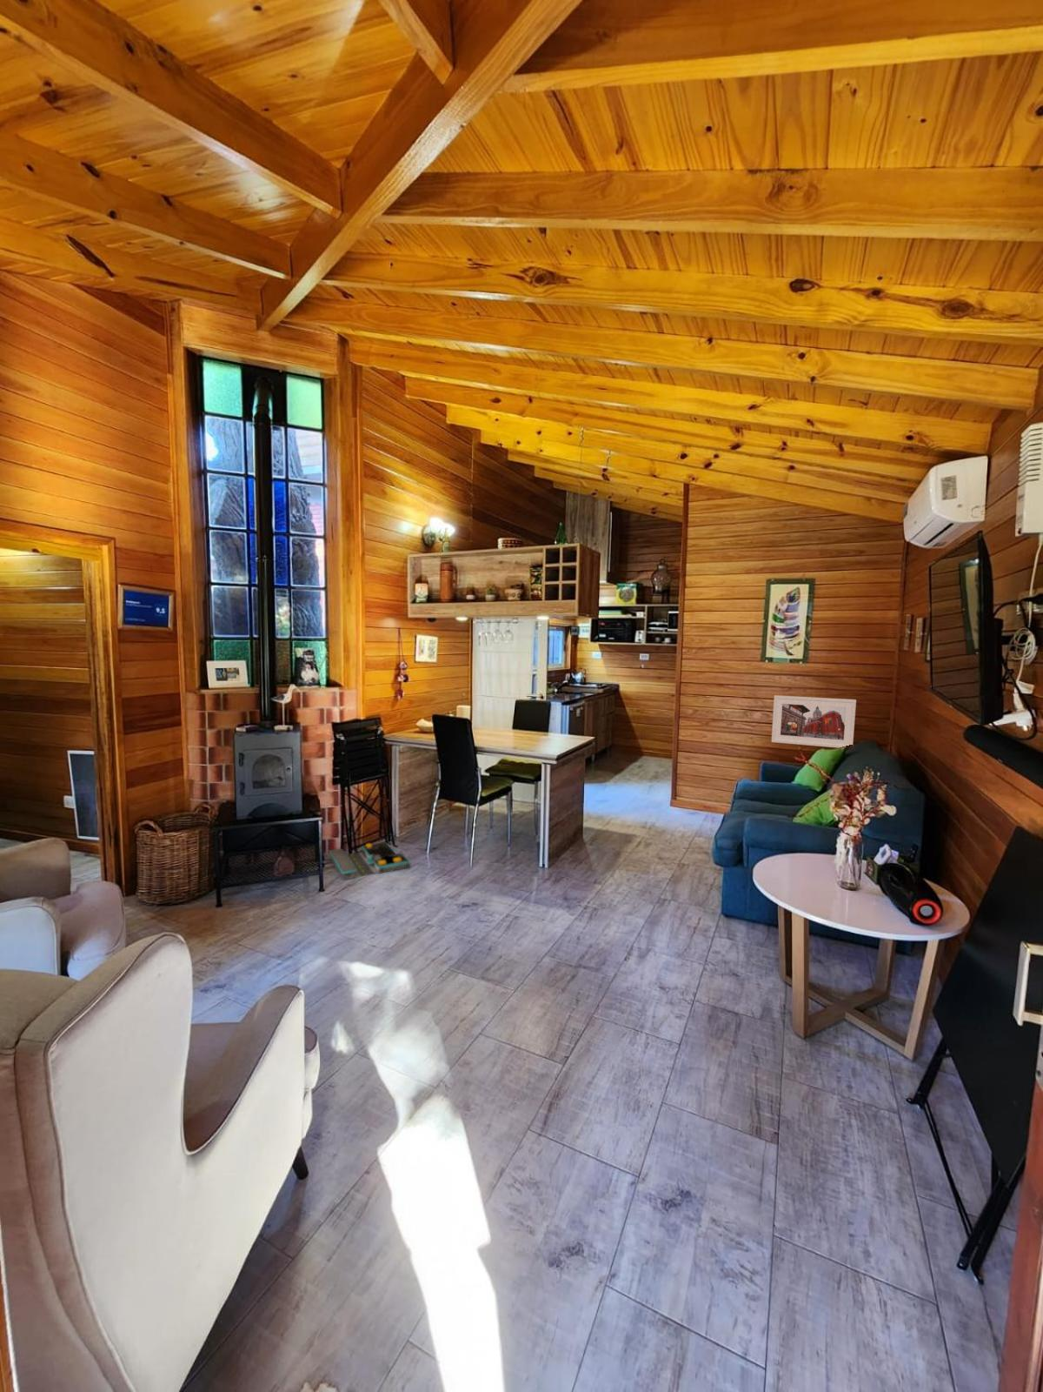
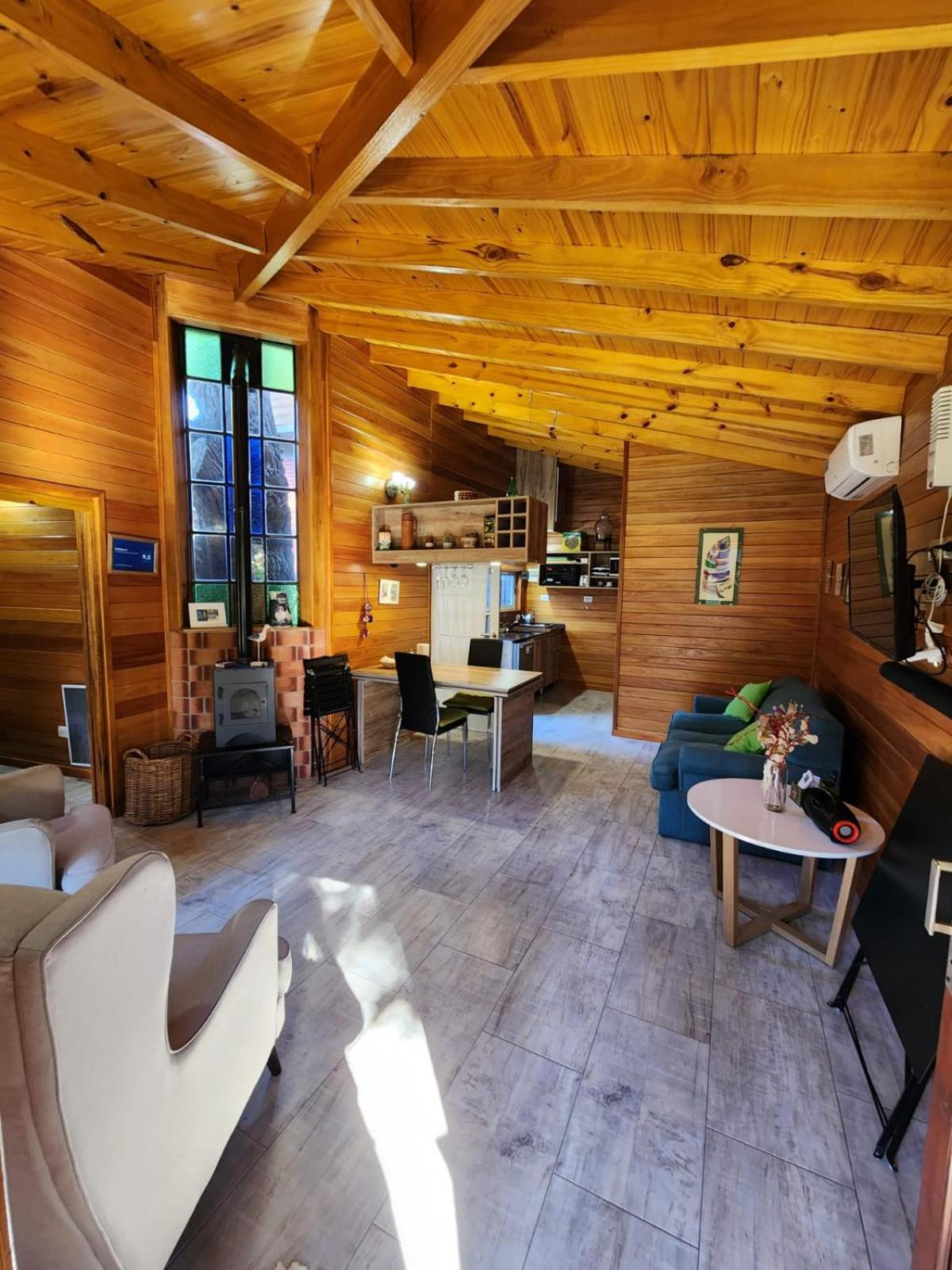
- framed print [771,694,857,749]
- storage bin [329,842,411,880]
